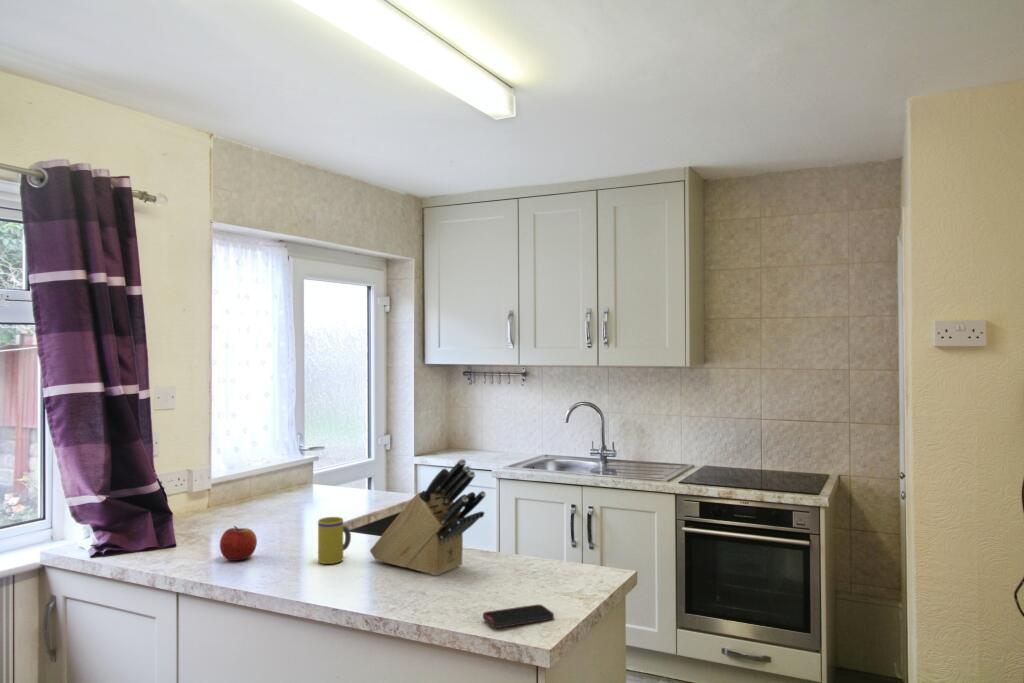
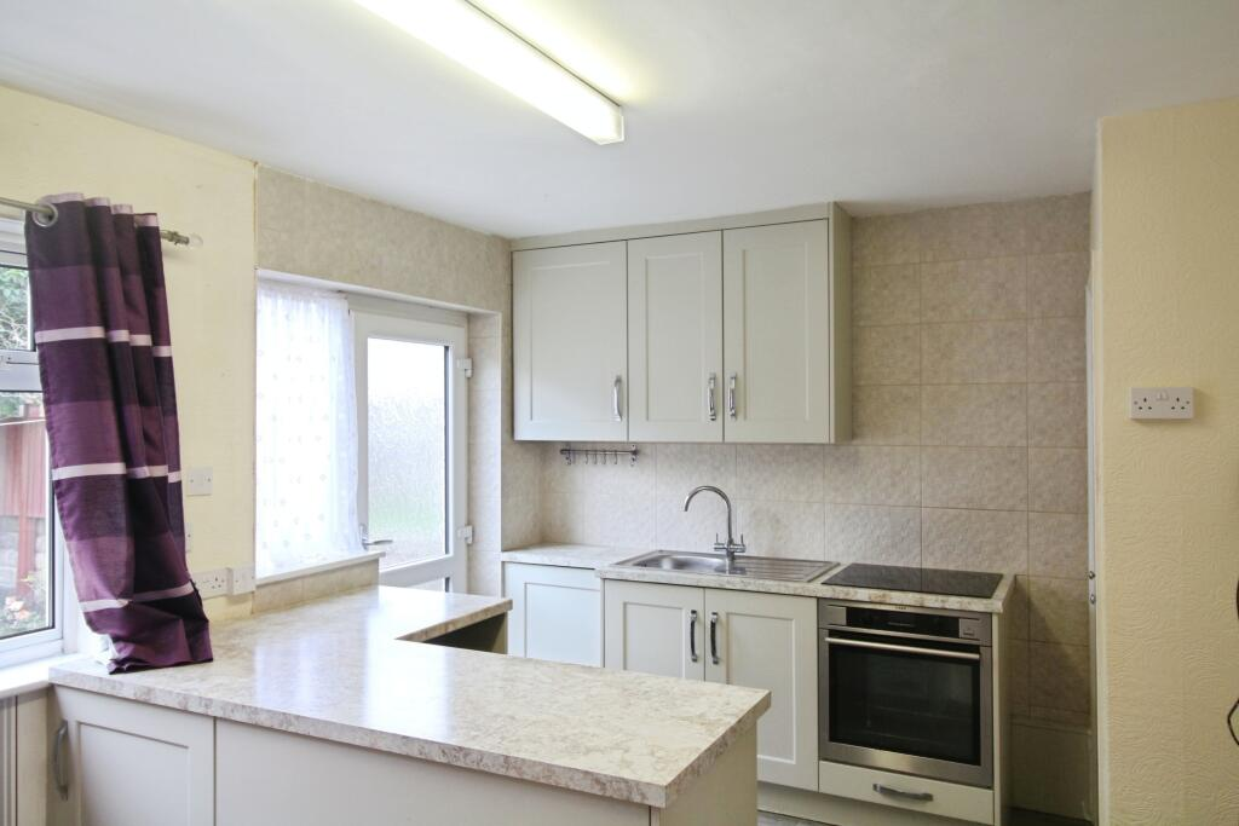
- mug [317,516,352,565]
- knife block [369,458,487,577]
- apple [219,525,258,562]
- smartphone [482,603,555,629]
